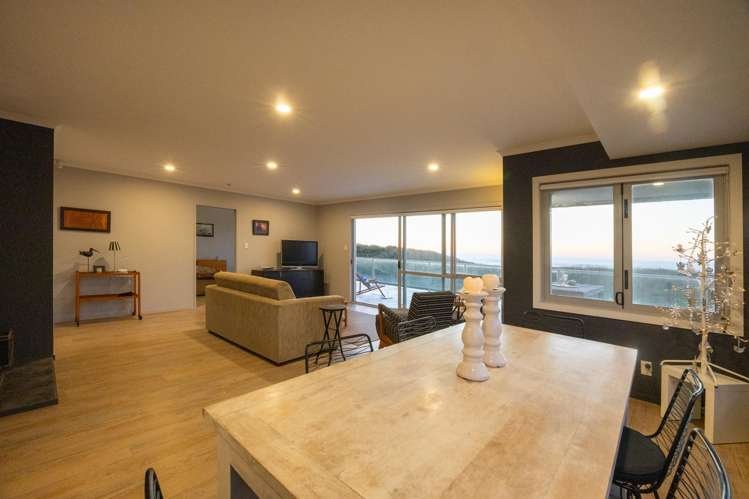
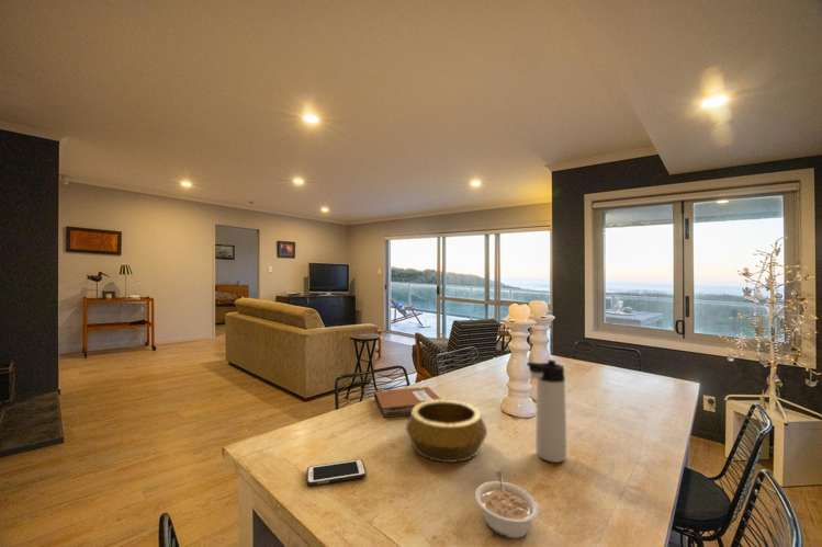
+ legume [474,469,540,539]
+ decorative bowl [405,399,488,464]
+ notebook [373,386,442,419]
+ thermos bottle [526,358,567,464]
+ cell phone [306,458,368,487]
